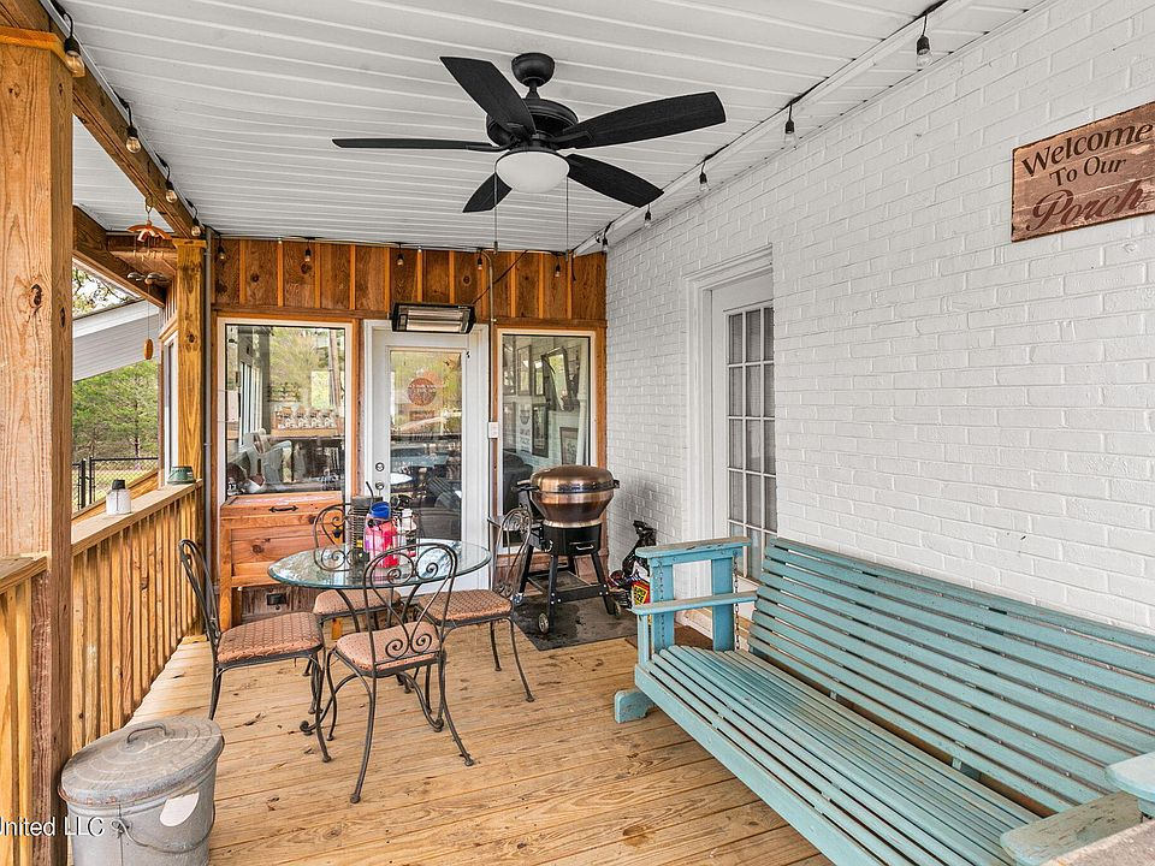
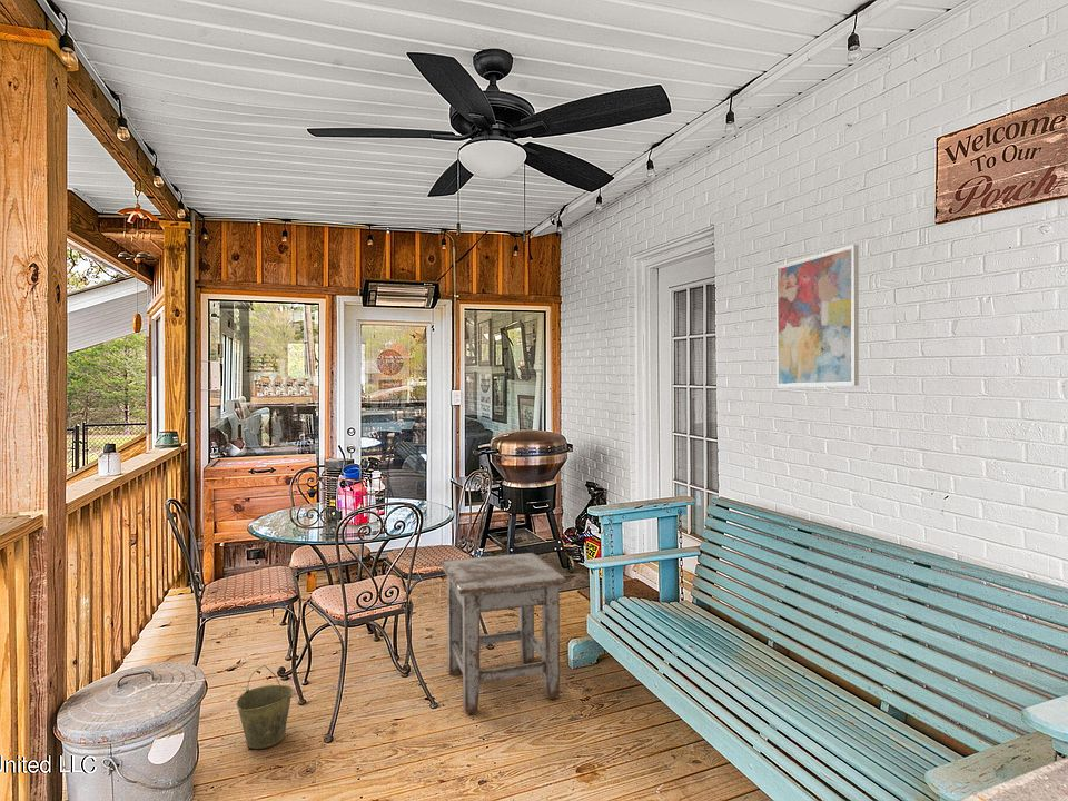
+ wall art [775,244,860,388]
+ stool [441,552,567,714]
+ bucket [235,664,294,750]
